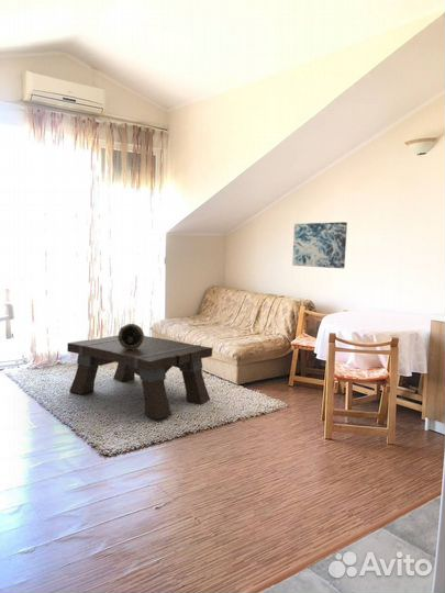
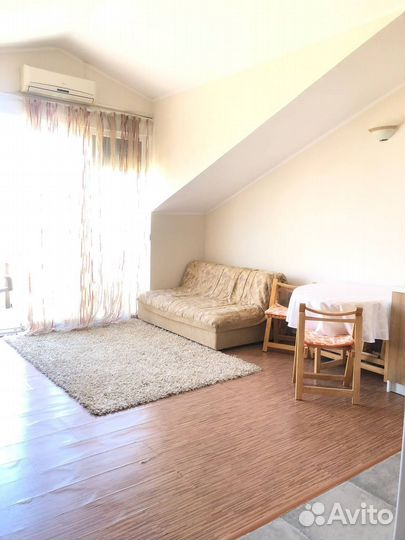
- coffee table [66,335,213,421]
- decorative bowl [116,323,145,350]
- wall art [291,221,348,269]
